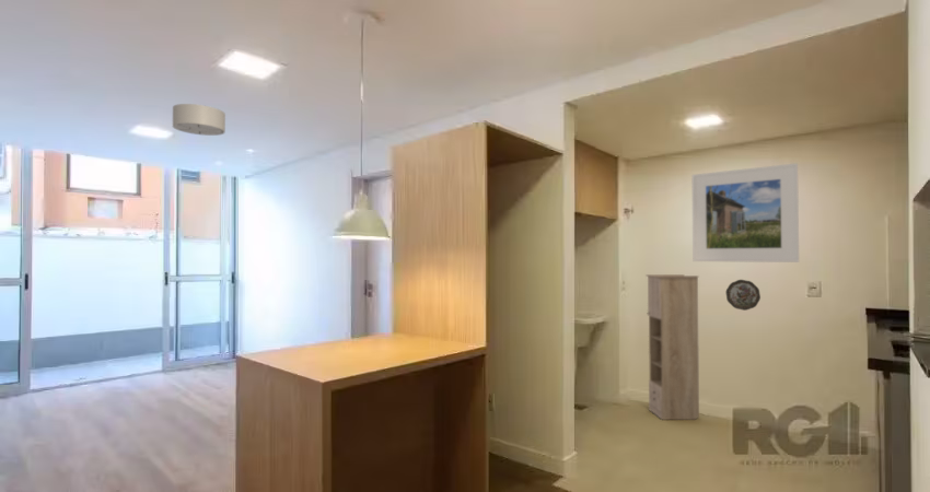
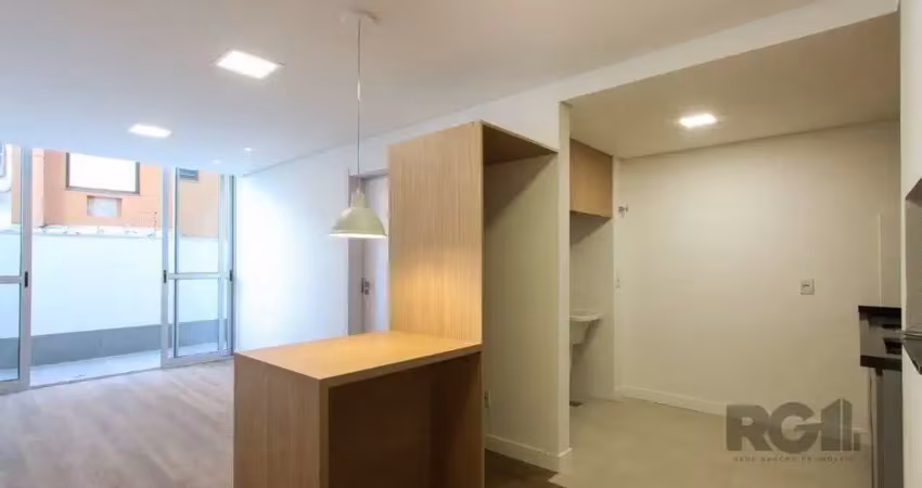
- ceiling light [172,103,226,137]
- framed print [690,162,800,263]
- decorative plate [724,279,762,312]
- storage cabinet [644,273,700,421]
